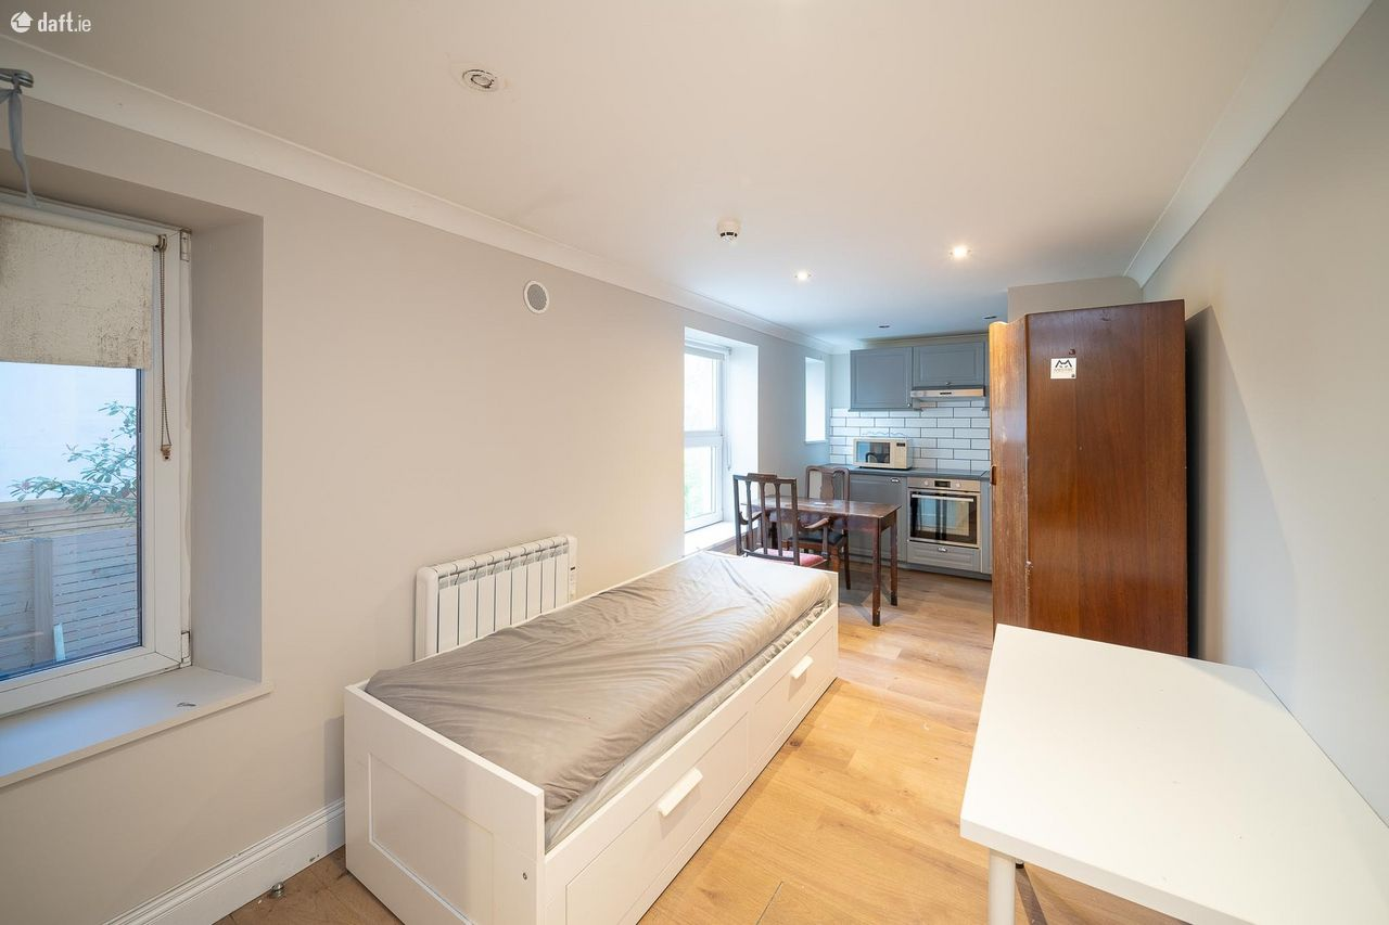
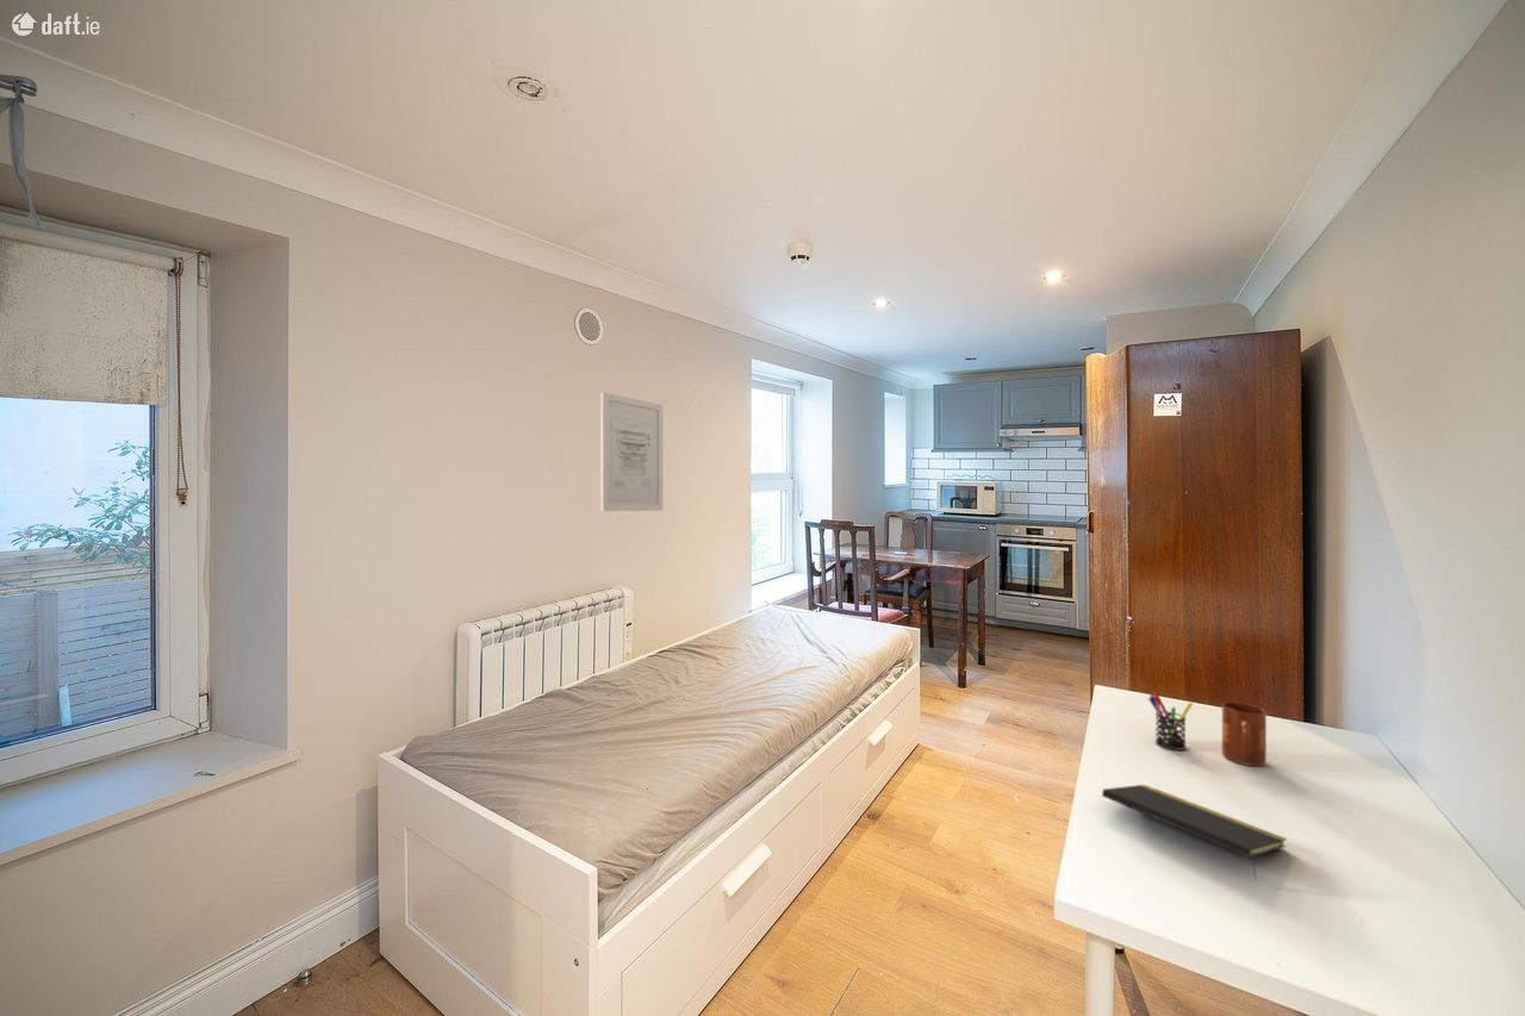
+ wall art [600,392,664,512]
+ mug [1221,702,1268,767]
+ notepad [1101,784,1288,880]
+ pen holder [1147,691,1194,752]
